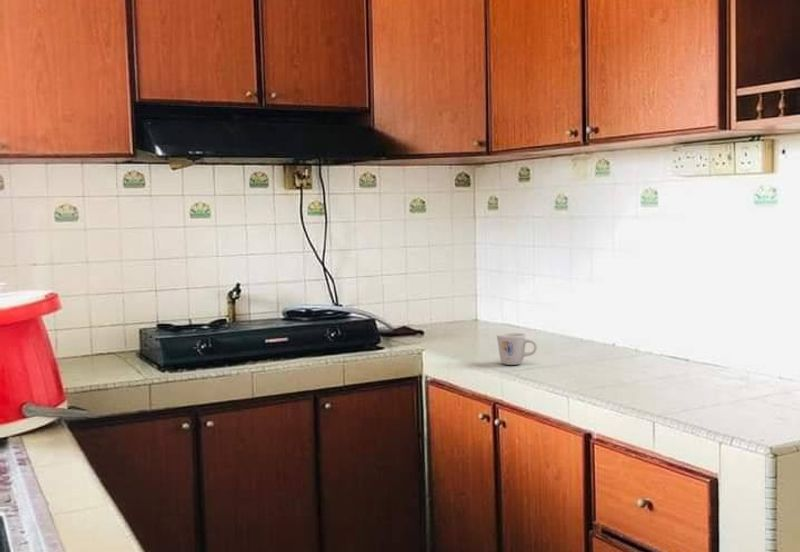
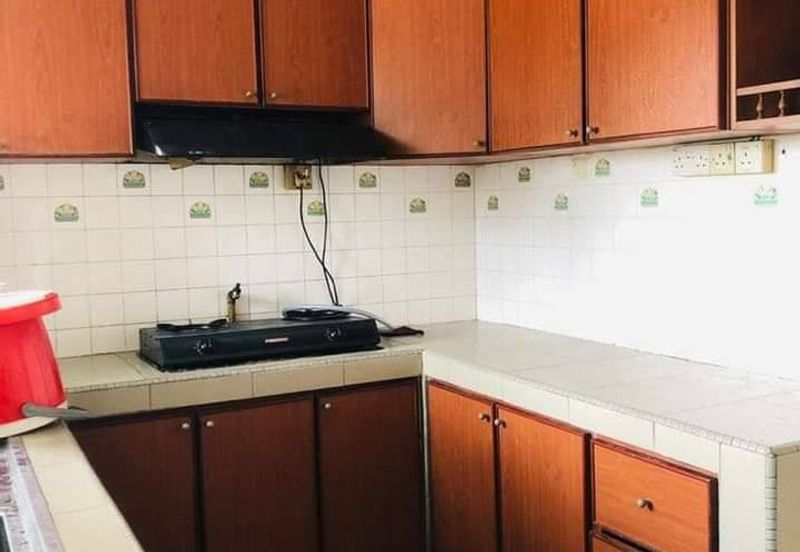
- mug [496,332,538,366]
